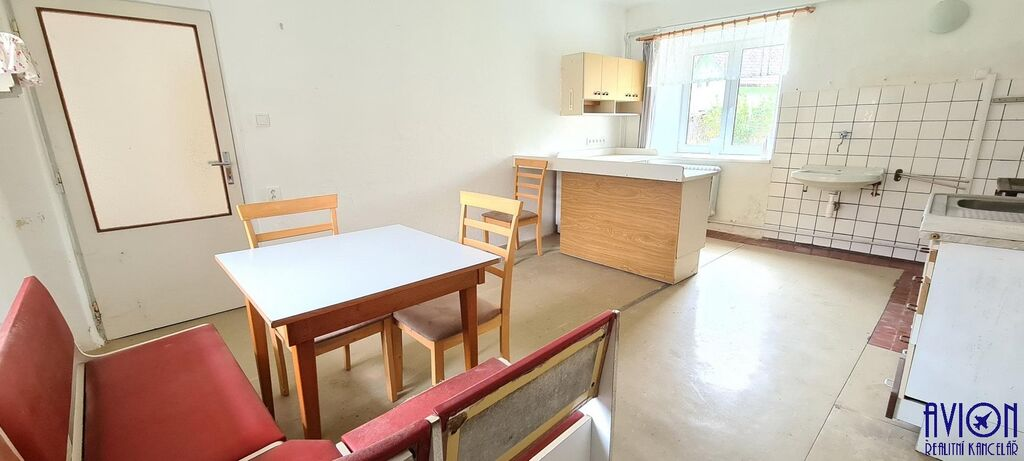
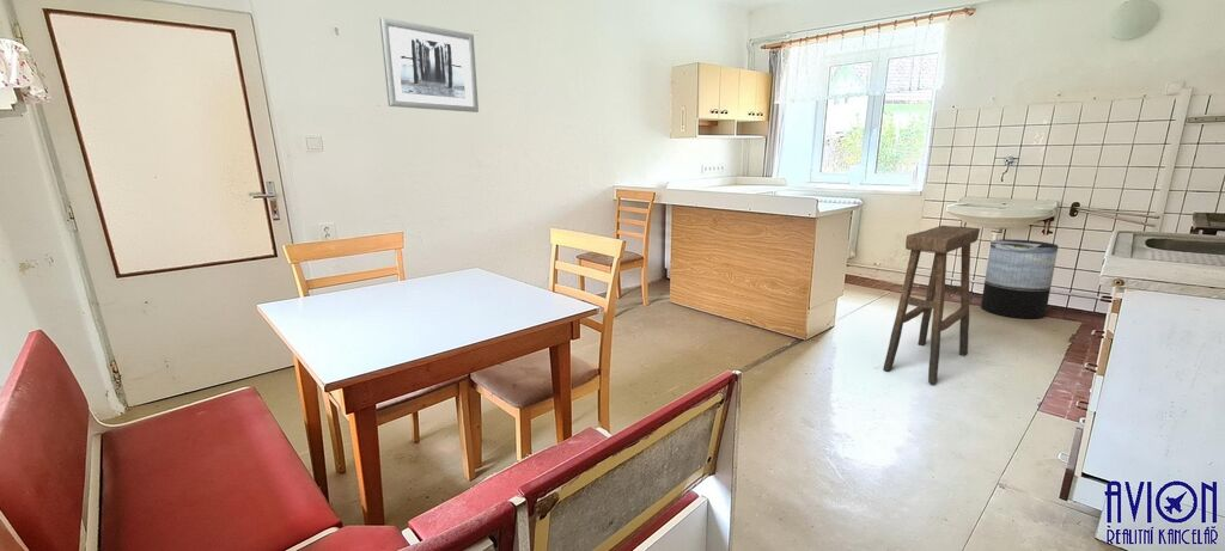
+ stool [882,225,981,385]
+ trash can [980,238,1059,319]
+ wall art [379,17,480,114]
